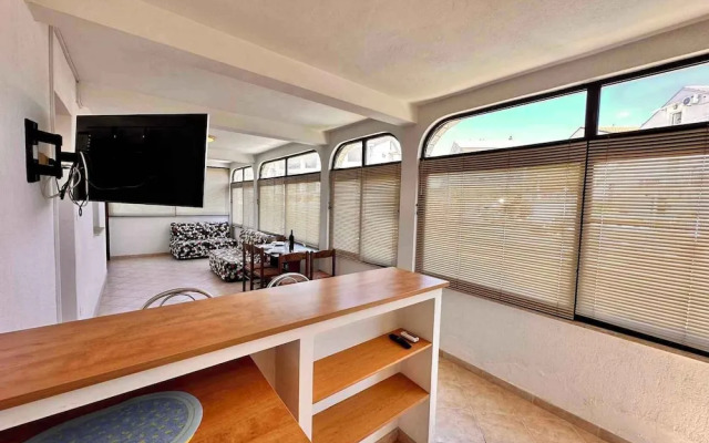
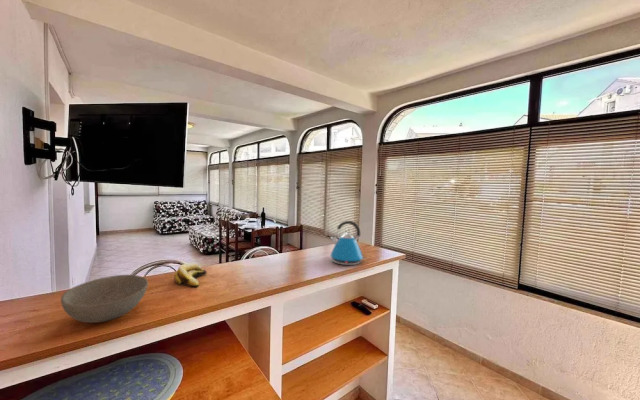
+ bowl [60,274,149,324]
+ banana [174,262,208,287]
+ kettle [329,220,367,266]
